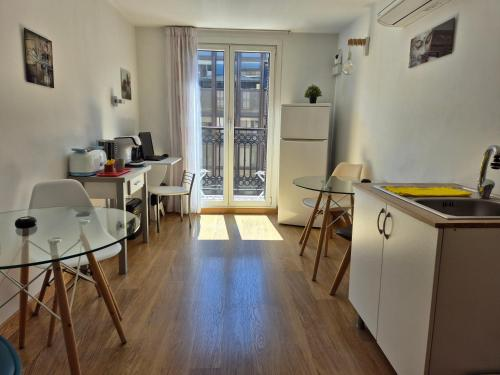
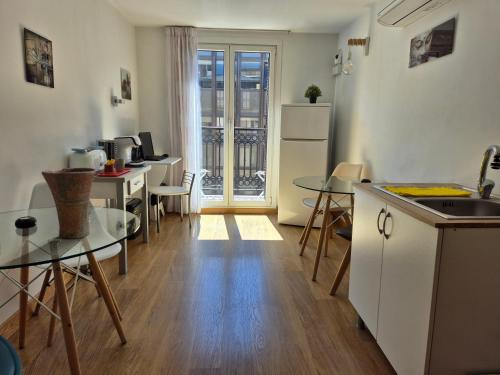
+ vase [40,167,98,240]
